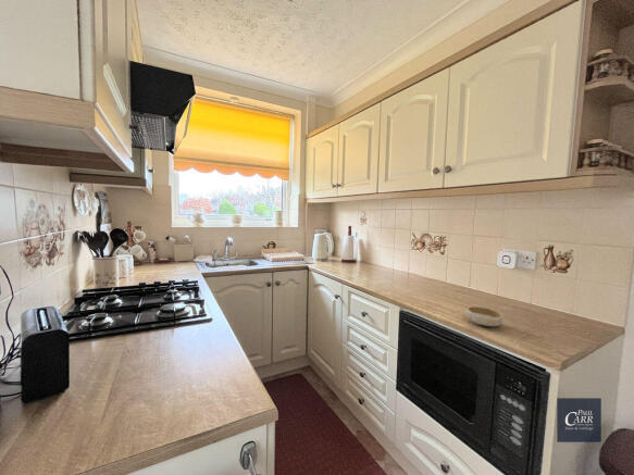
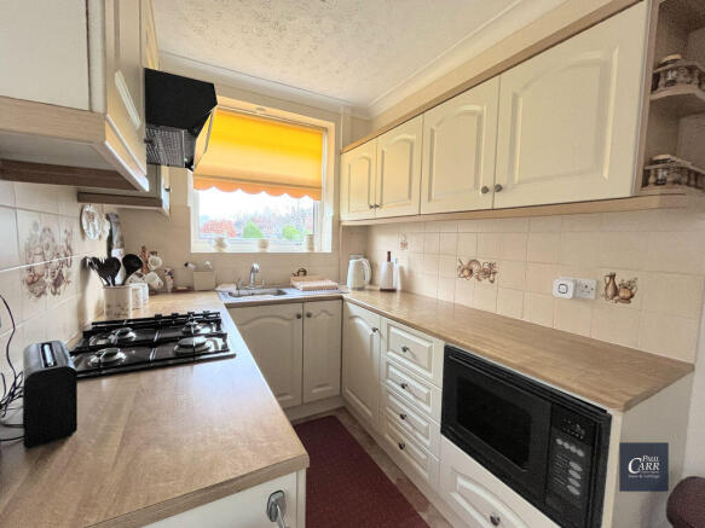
- bowl [464,305,504,327]
